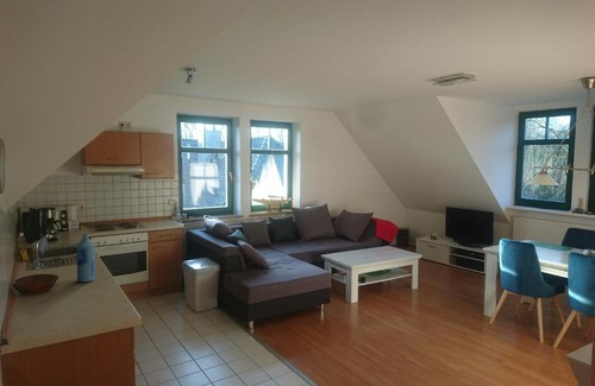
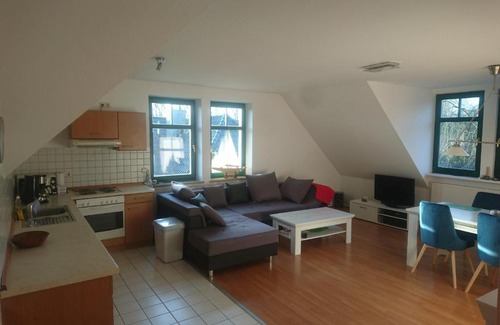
- bottle [75,233,96,283]
